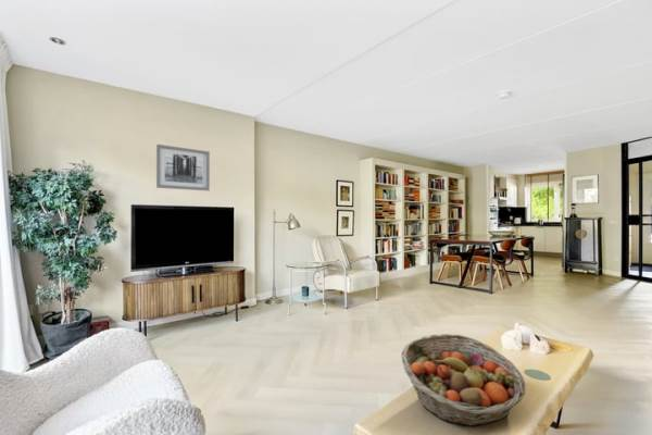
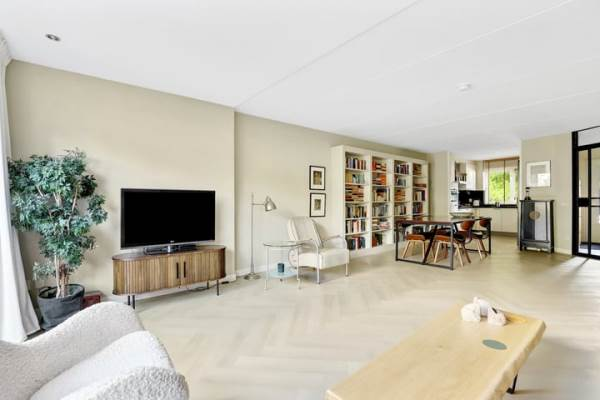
- fruit basket [400,333,527,427]
- wall art [155,144,211,191]
